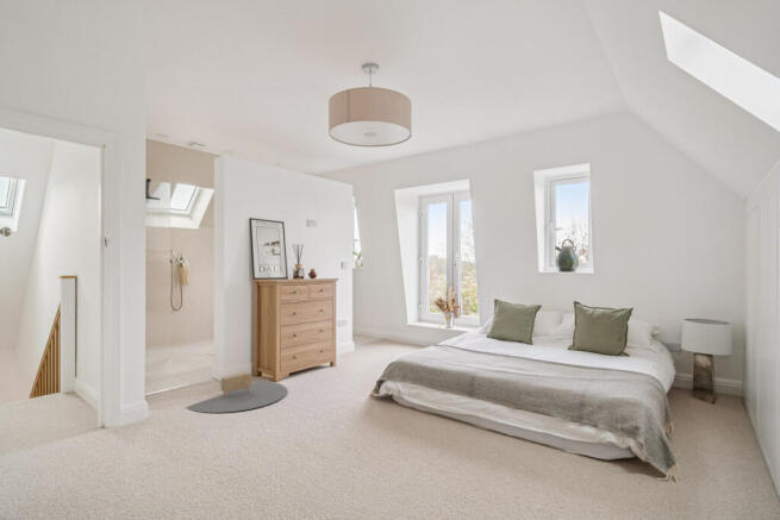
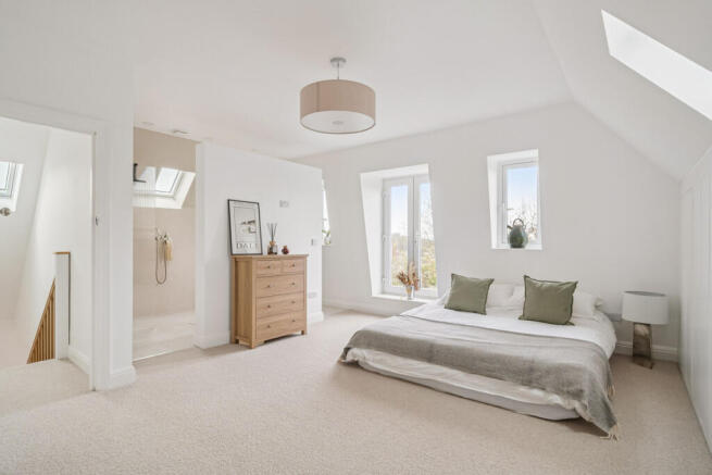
- dresser [183,371,288,414]
